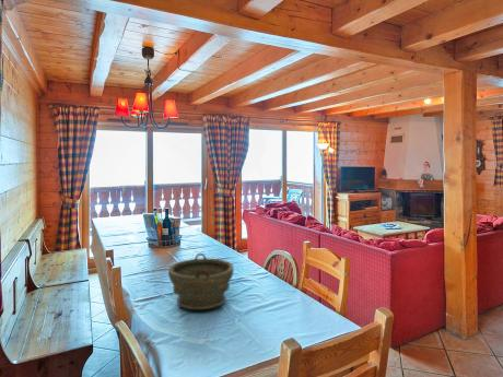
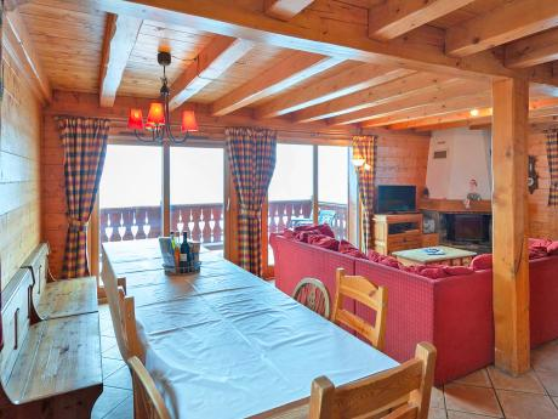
- bowl [167,252,234,310]
